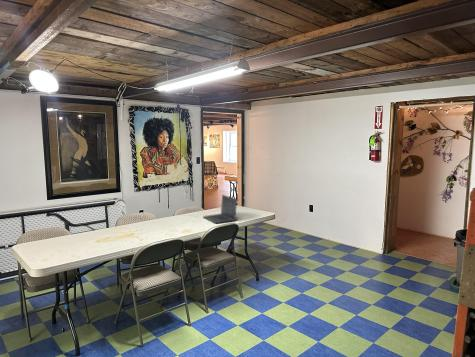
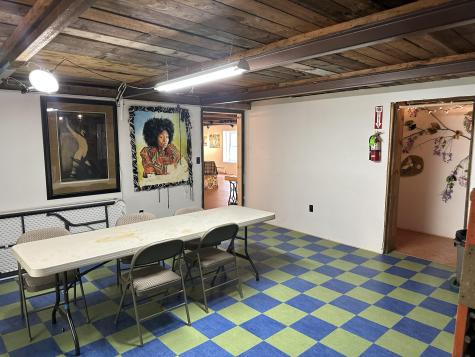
- laptop [202,194,238,224]
